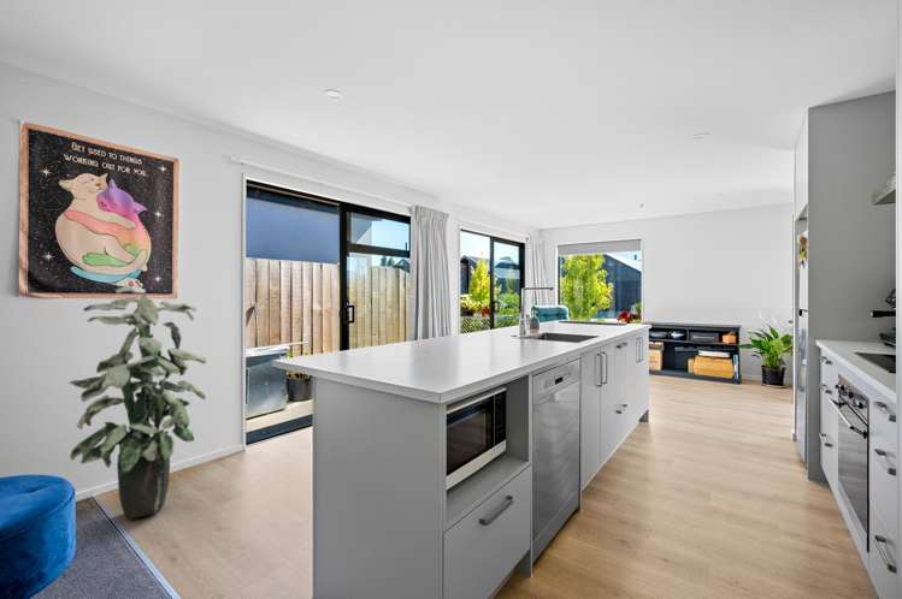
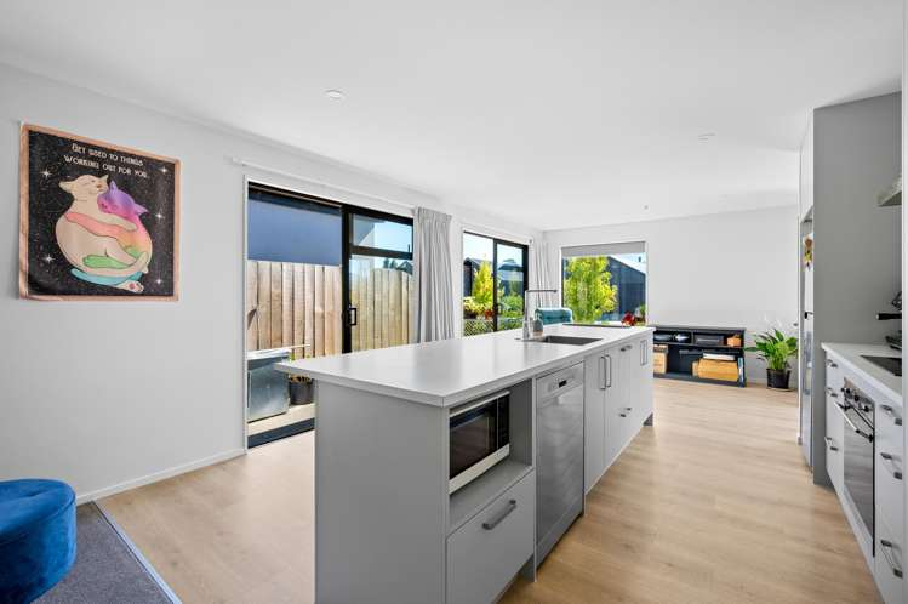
- indoor plant [67,285,207,520]
